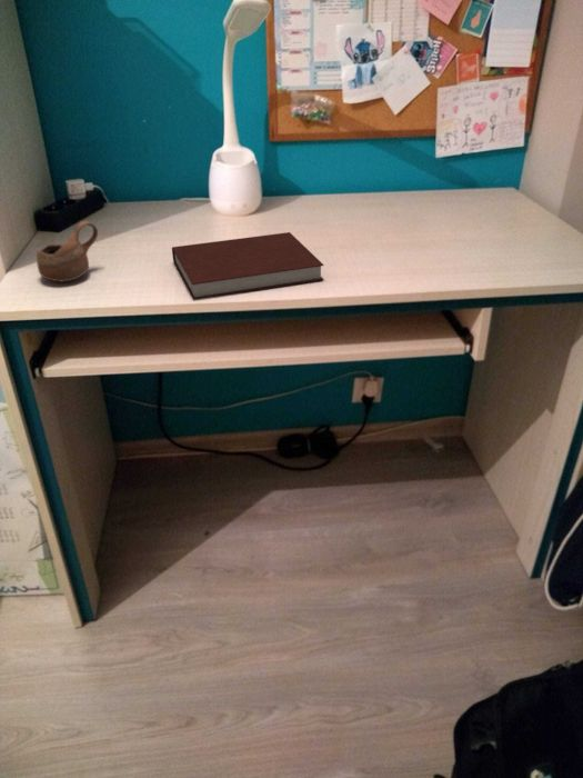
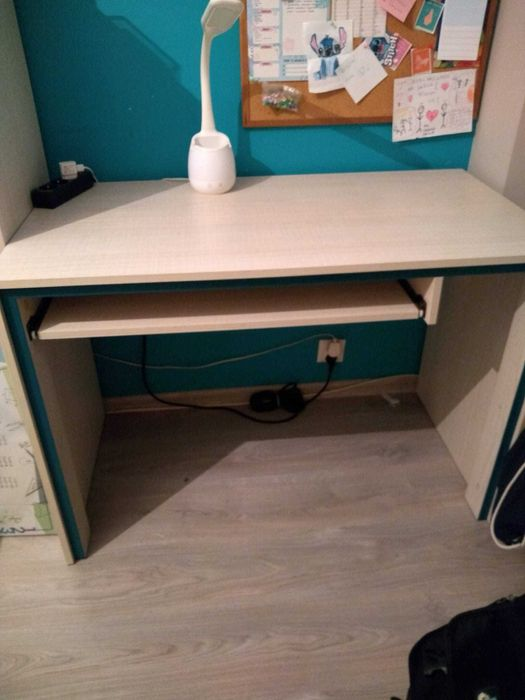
- cup [36,220,99,283]
- notebook [171,231,325,301]
